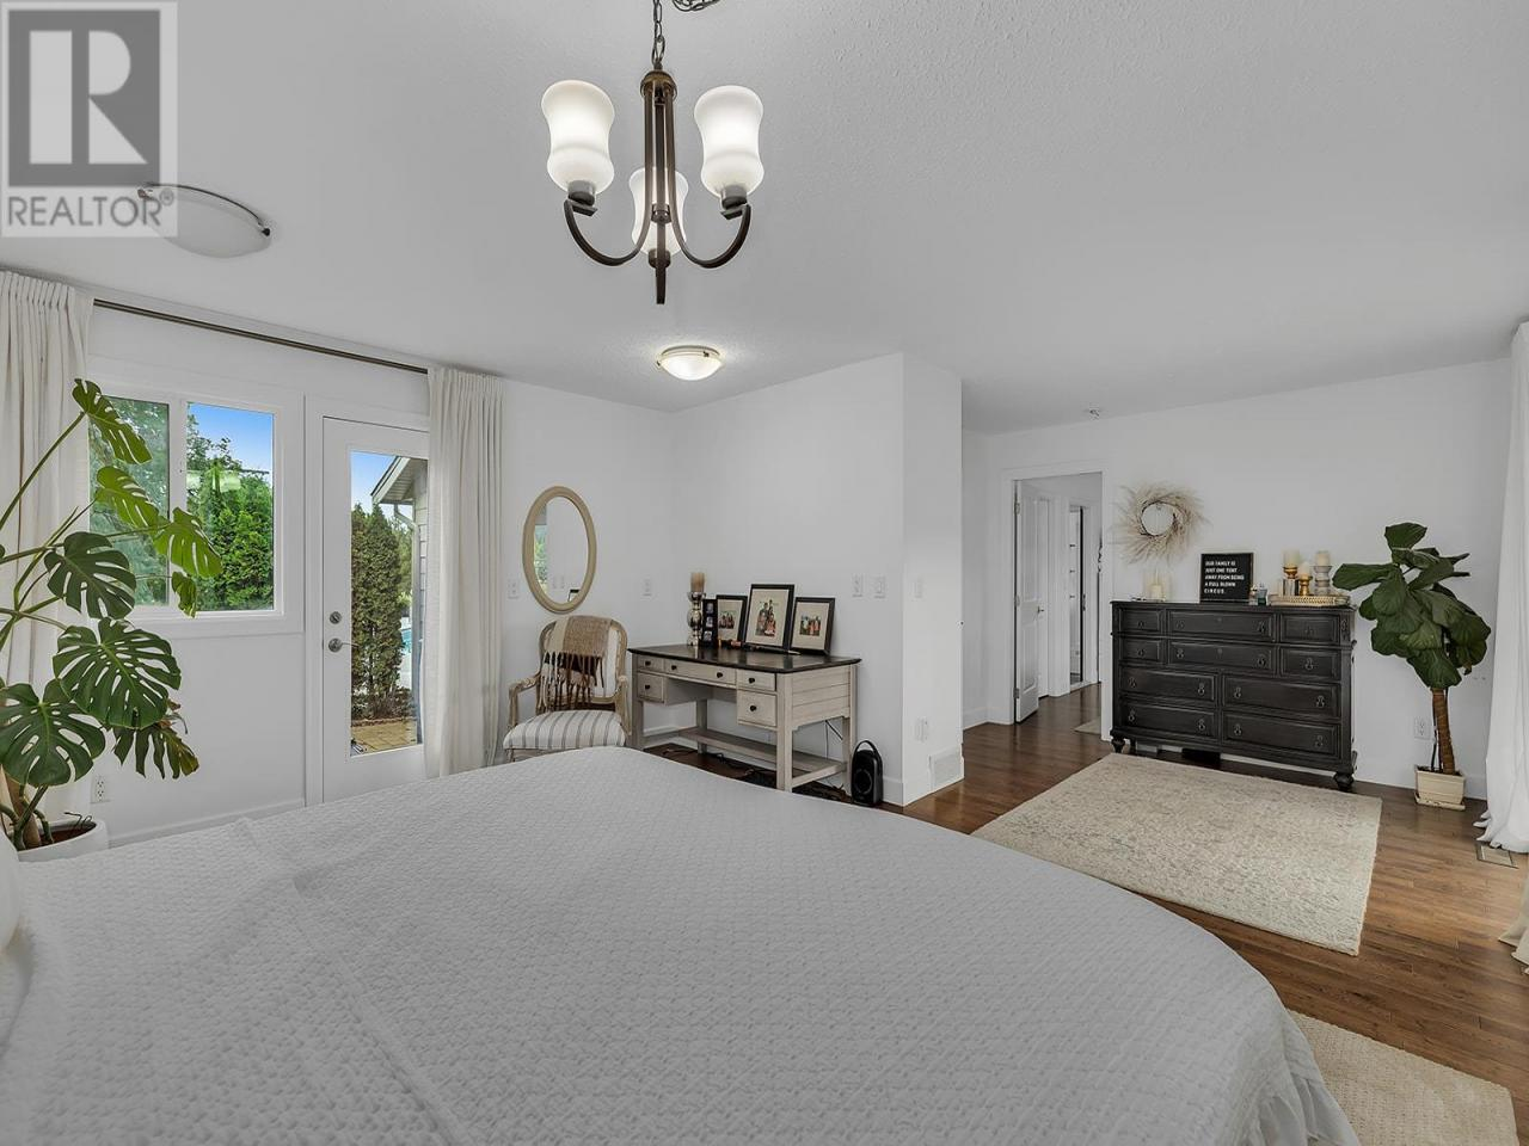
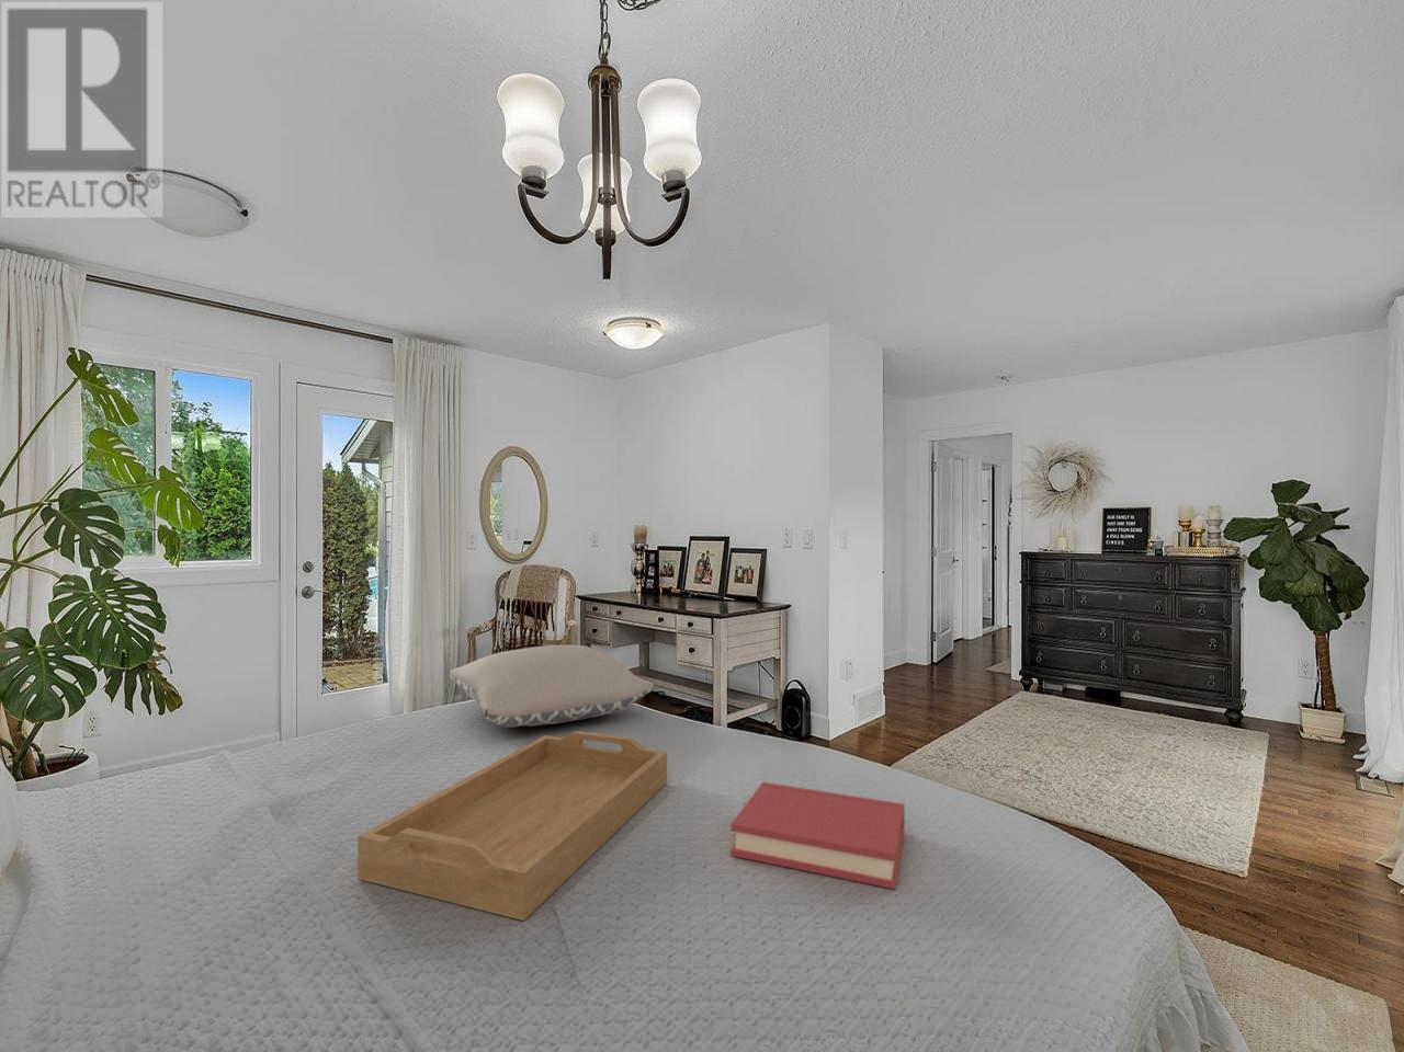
+ hardback book [730,780,907,890]
+ serving tray [356,729,668,922]
+ pillow [449,644,654,728]
